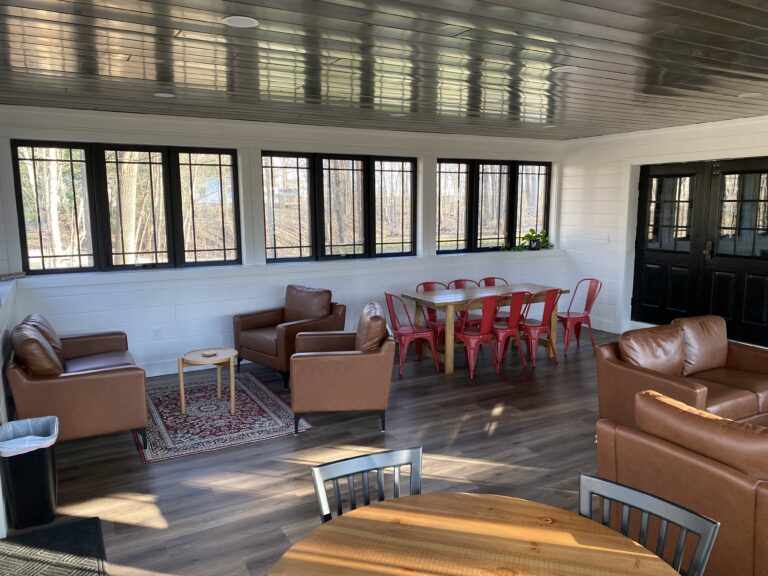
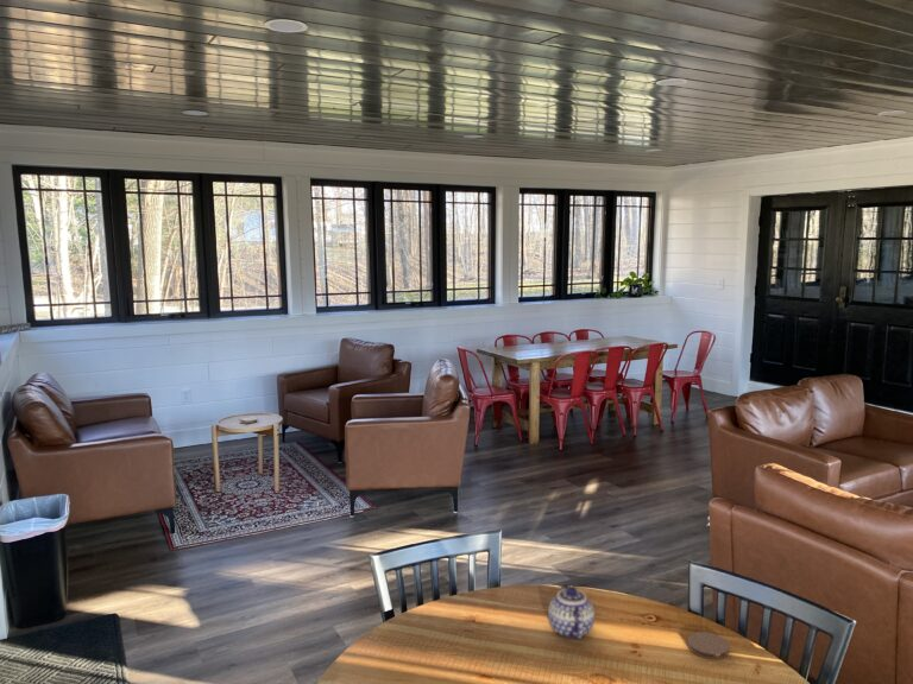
+ coaster [686,631,730,660]
+ teapot [547,583,596,640]
